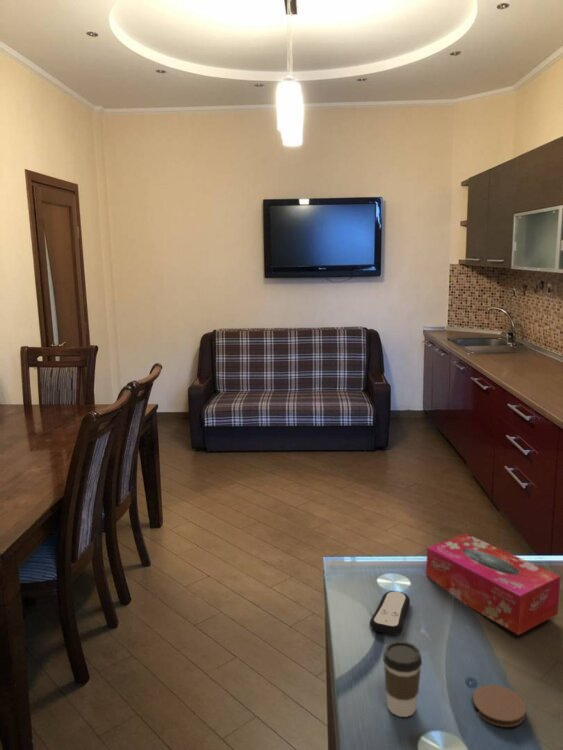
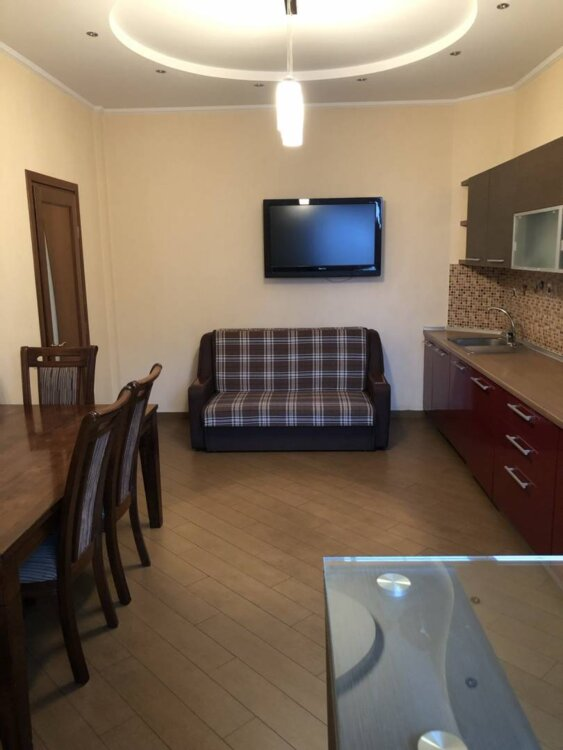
- coaster [472,684,527,728]
- remote control [369,590,411,635]
- tissue box [425,532,561,636]
- coffee cup [382,640,423,718]
